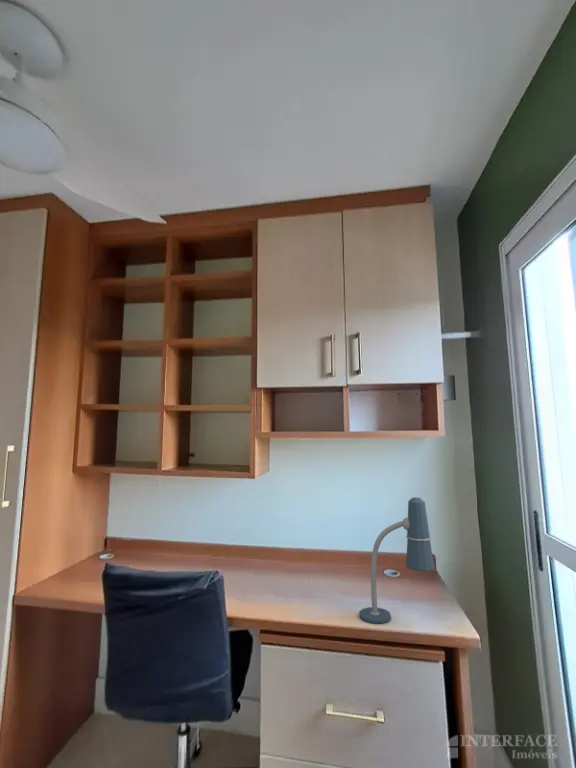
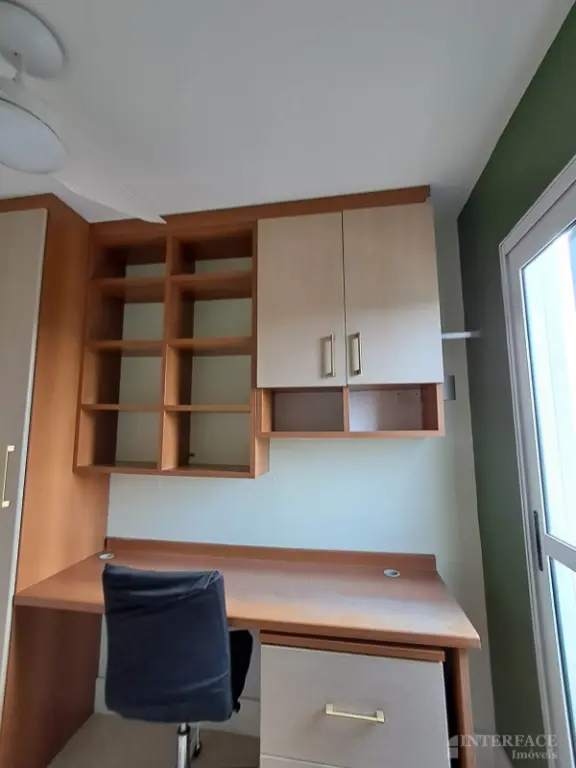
- desk lamp [359,496,436,624]
